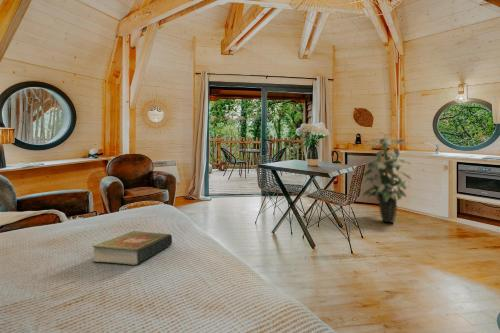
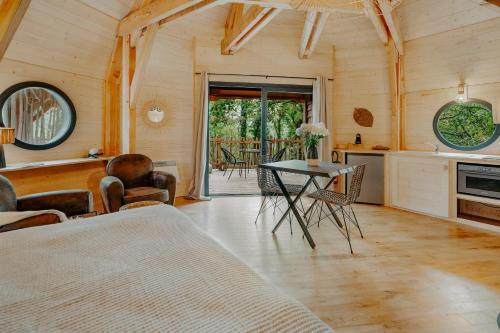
- book [91,230,173,266]
- indoor plant [362,131,412,223]
